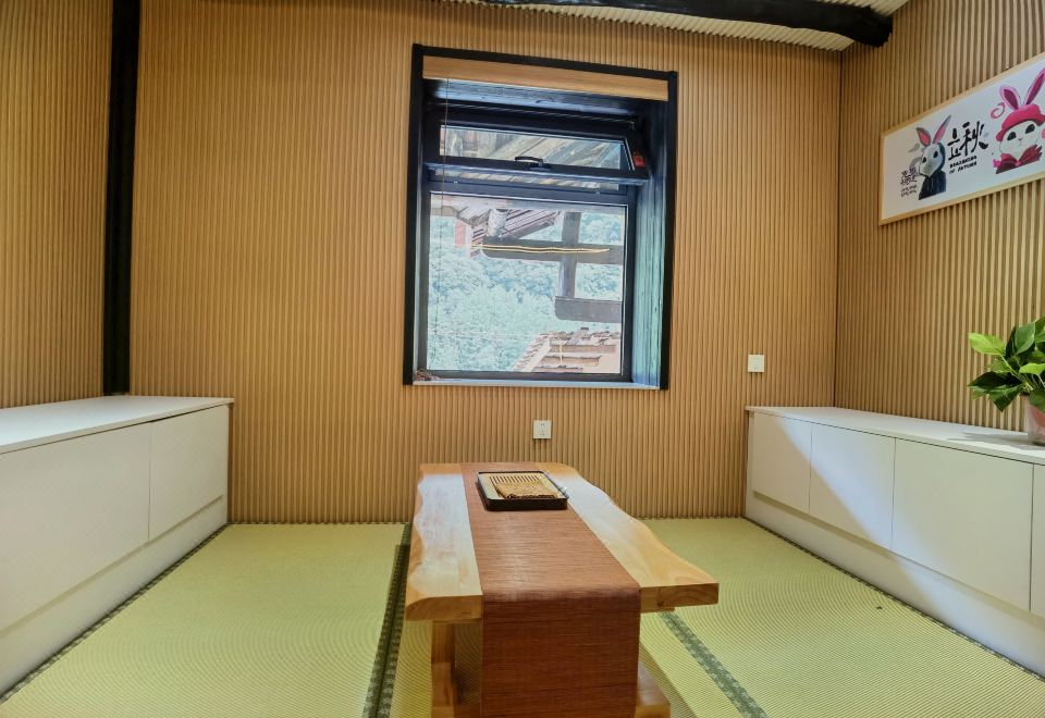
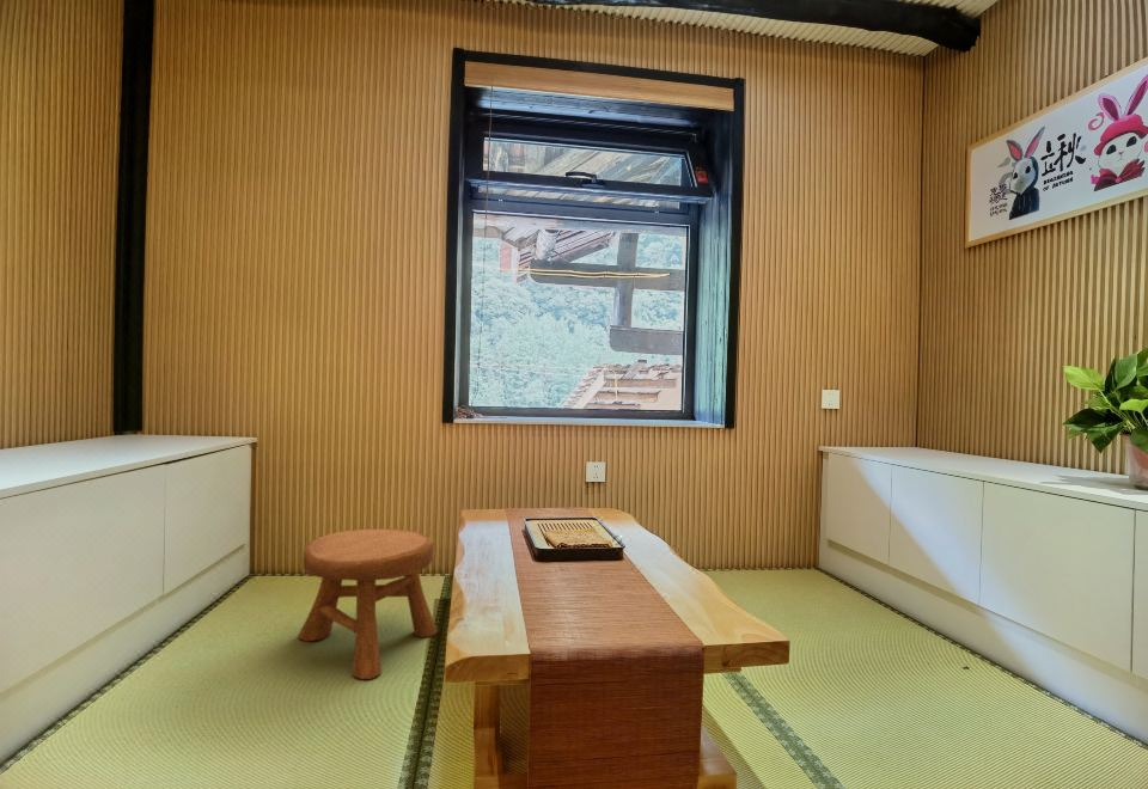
+ stool [297,527,439,680]
